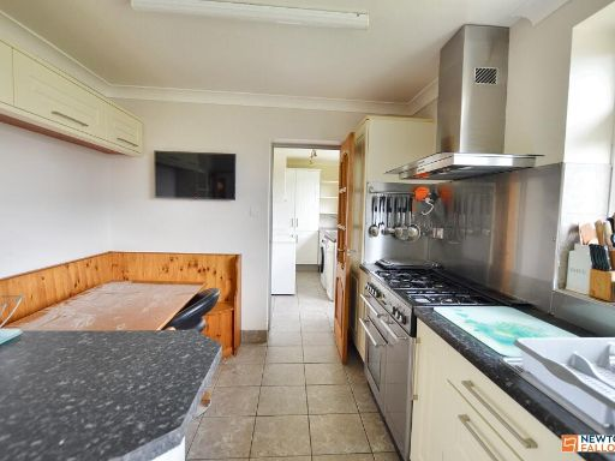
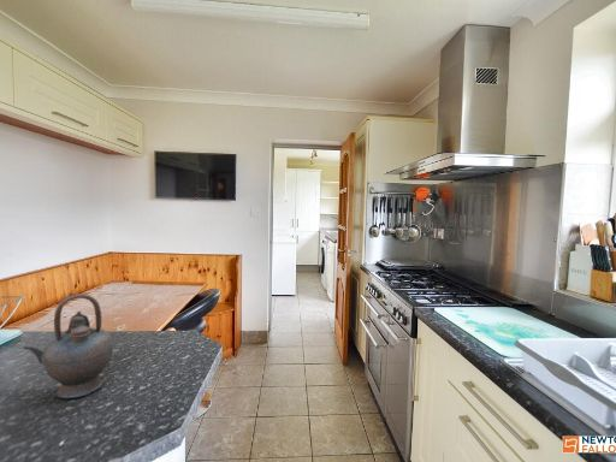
+ teapot [22,292,114,399]
